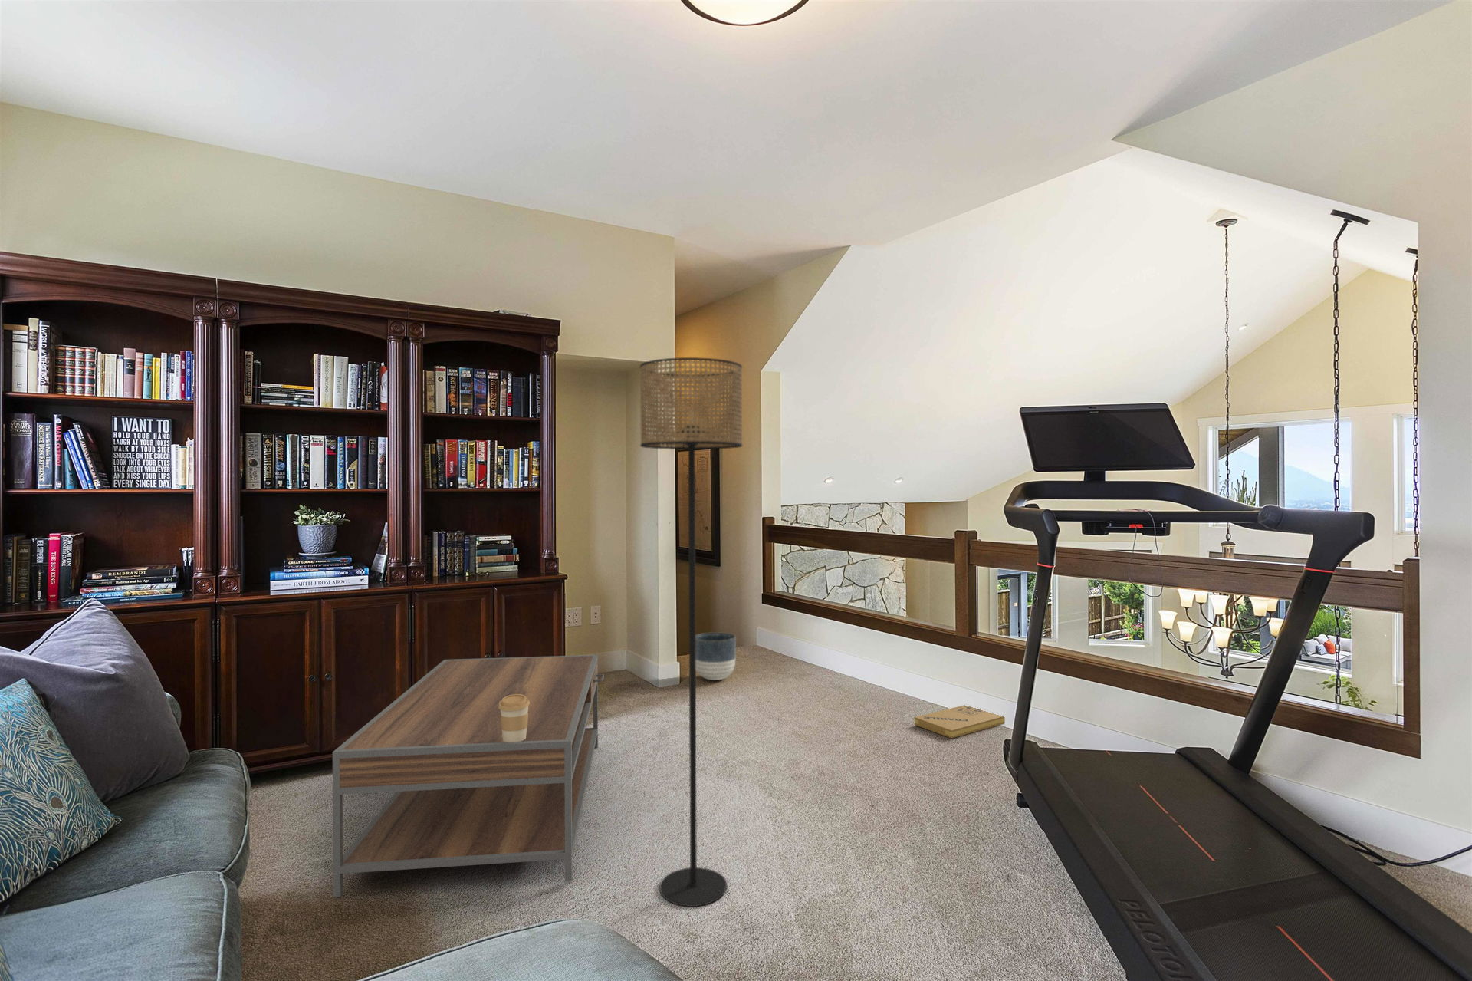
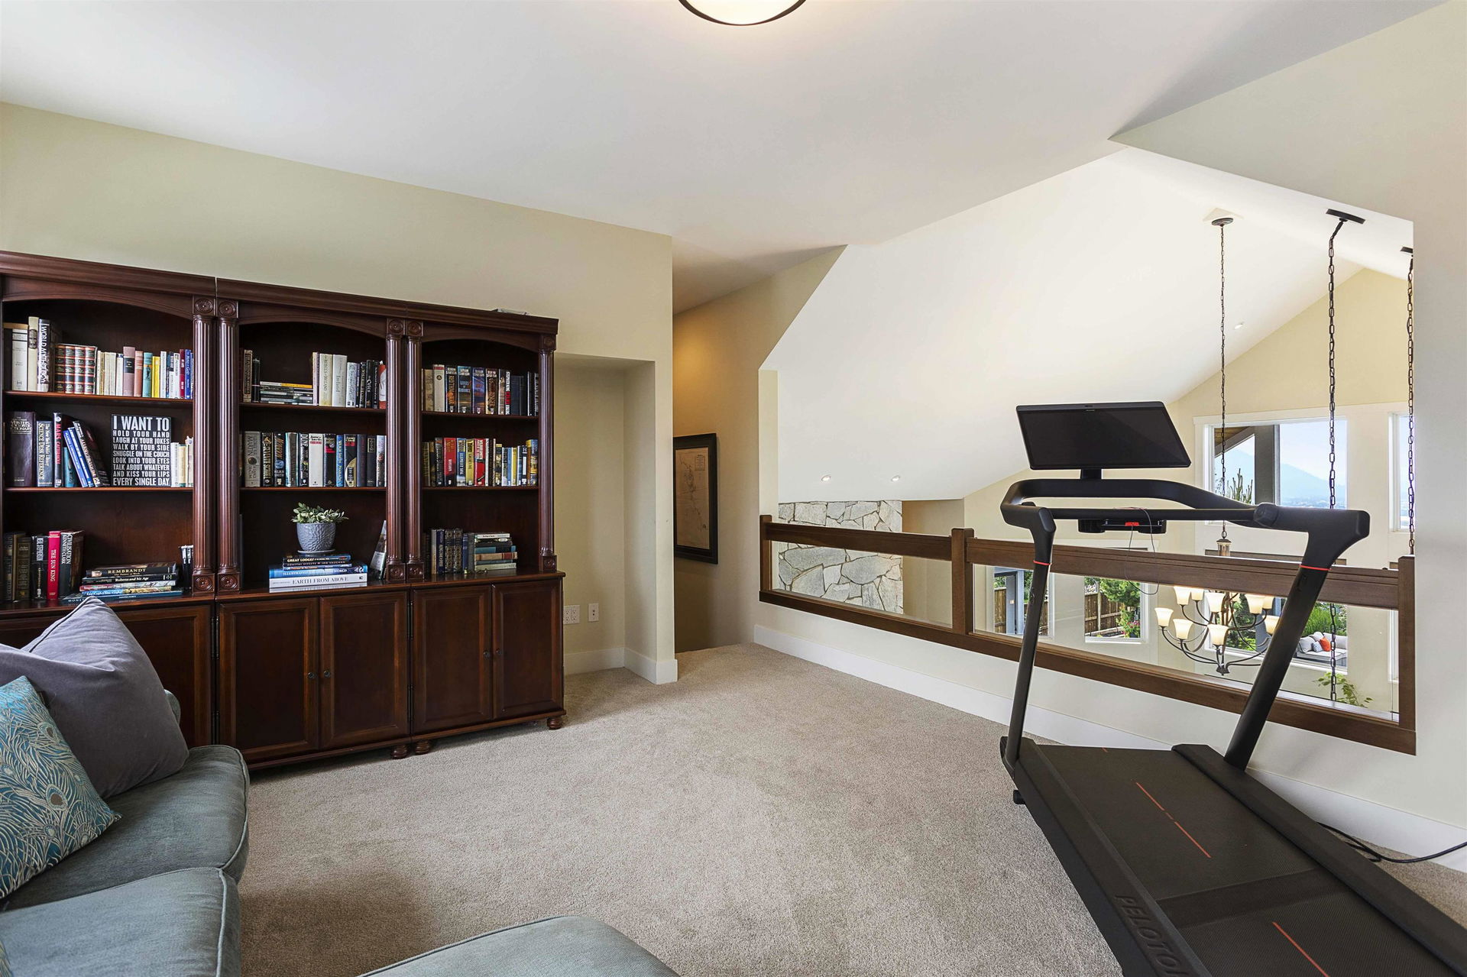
- coffee cup [498,694,530,742]
- floor lamp [639,357,743,908]
- cardboard box [914,704,1006,739]
- coffee table [332,655,605,898]
- planter [695,632,737,681]
